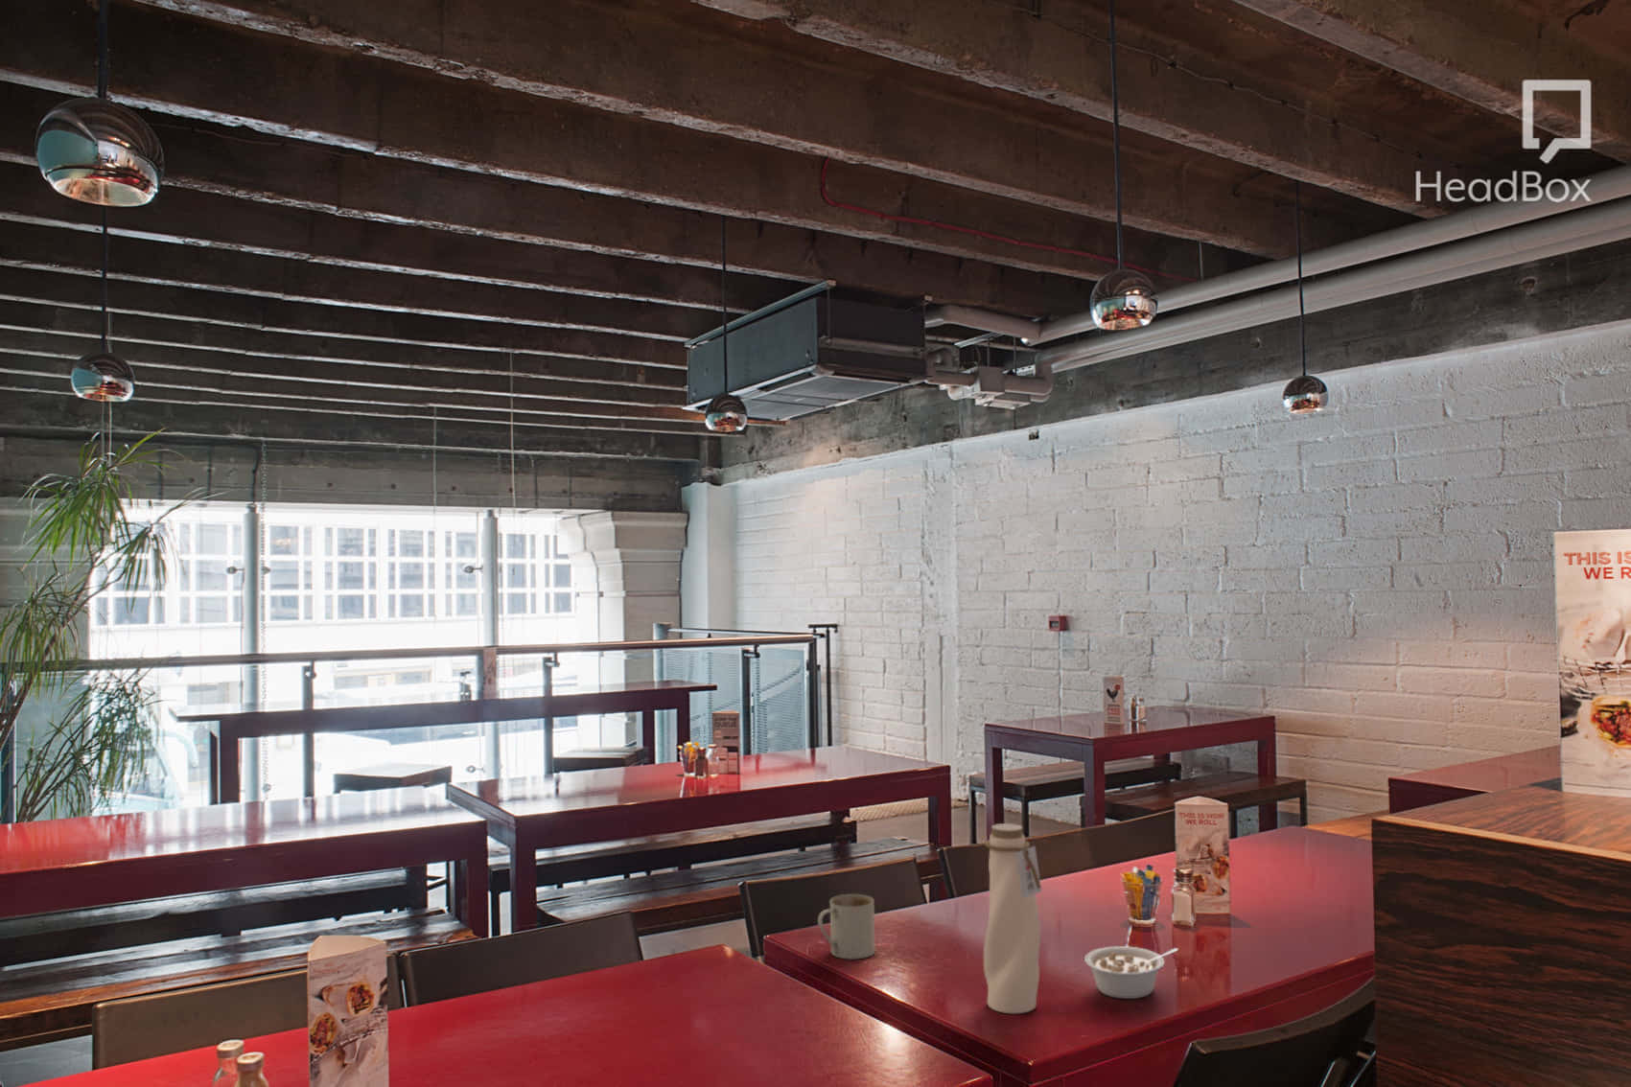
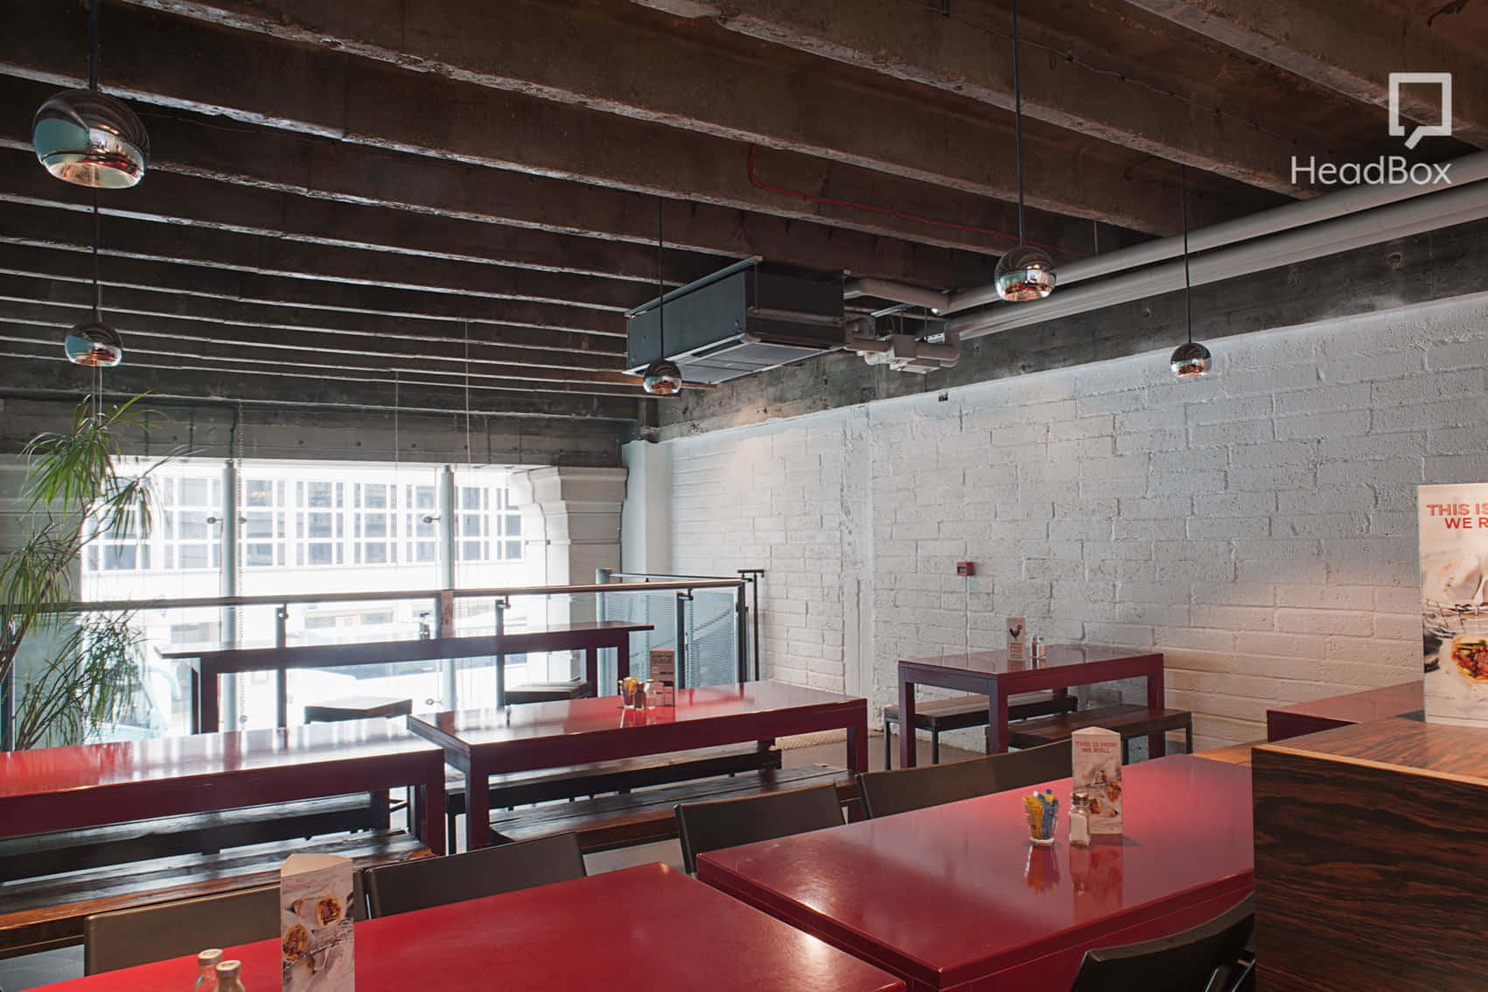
- water bottle [983,823,1042,1014]
- legume [1084,945,1180,1000]
- mug [817,893,875,961]
